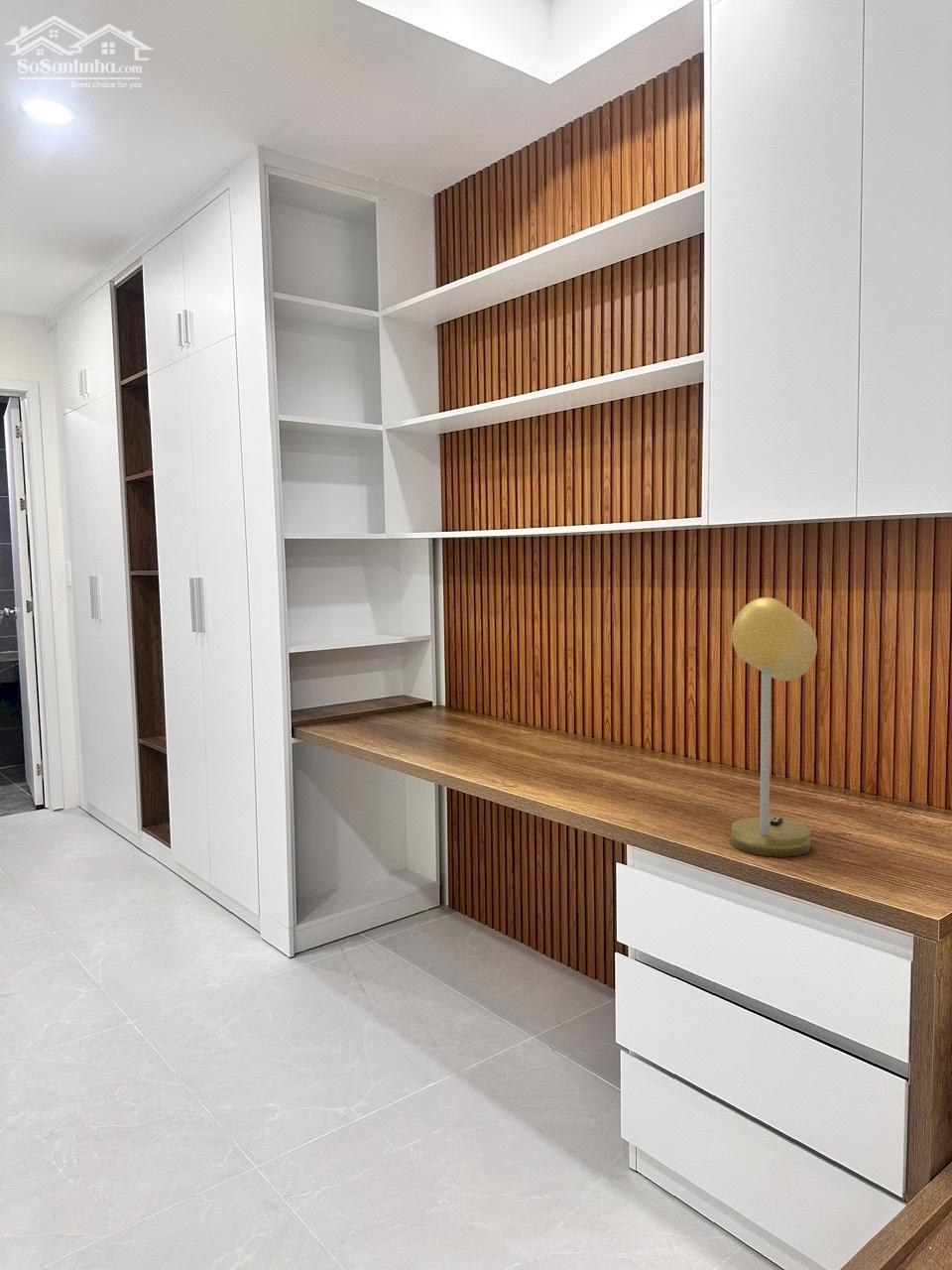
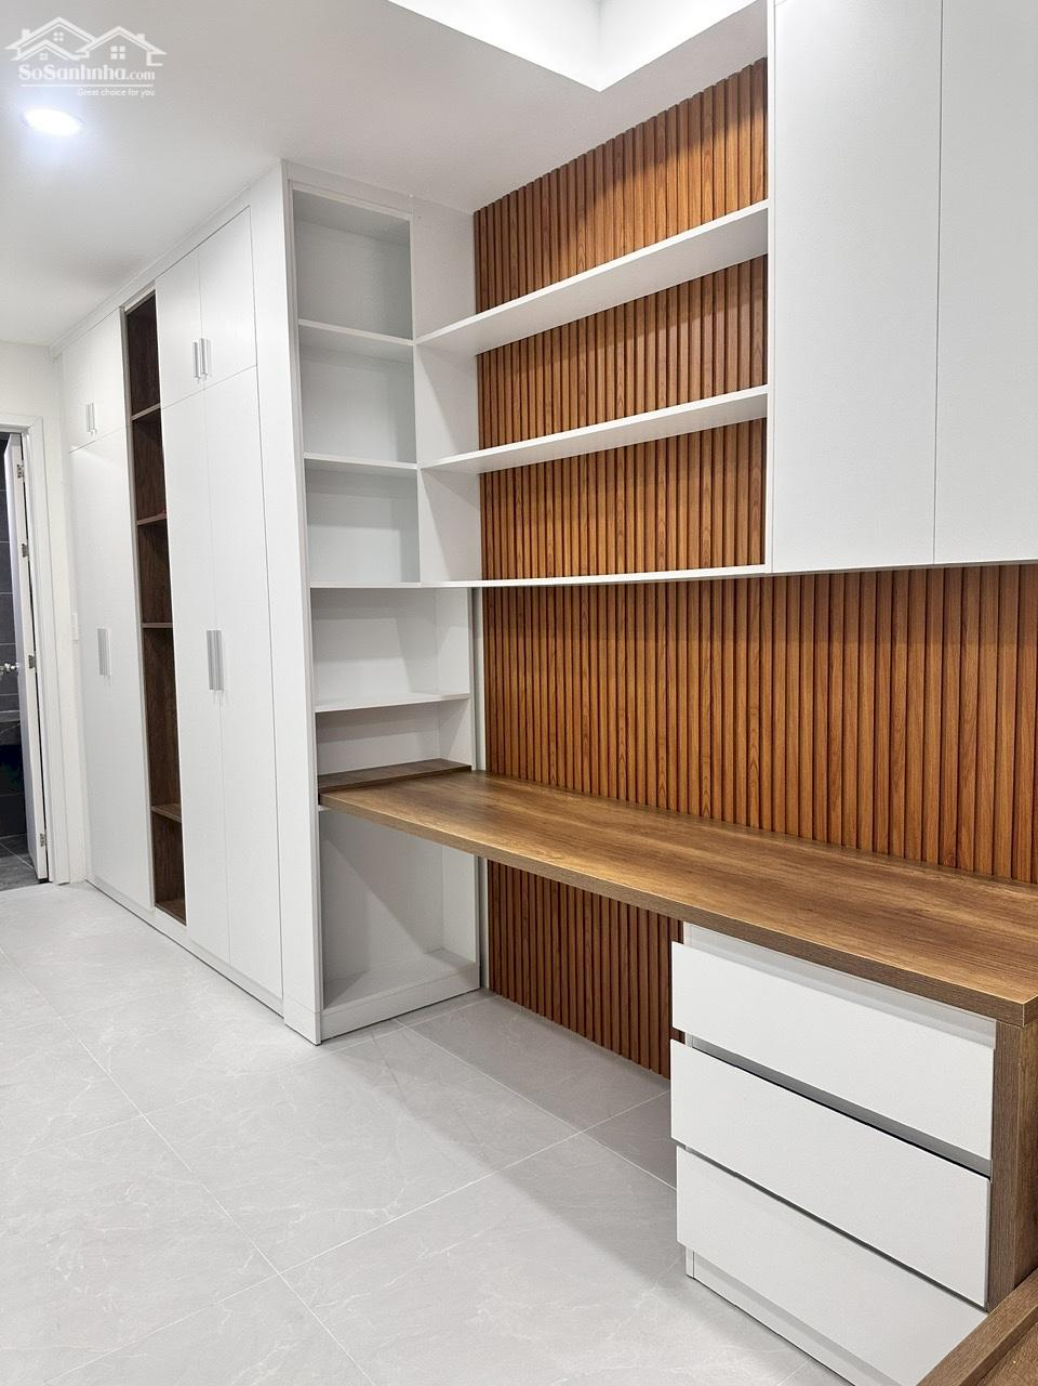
- desk lamp [731,596,818,858]
